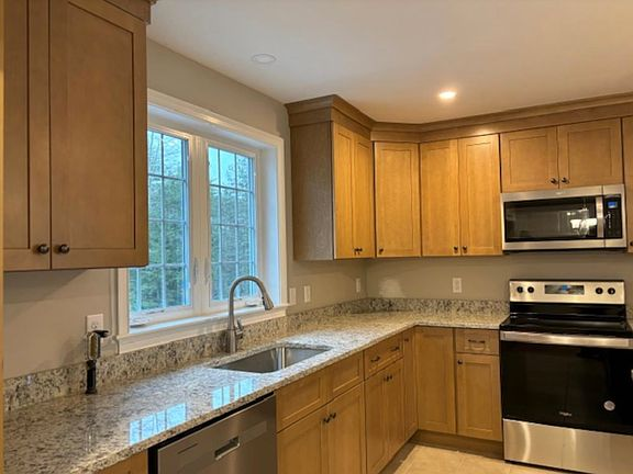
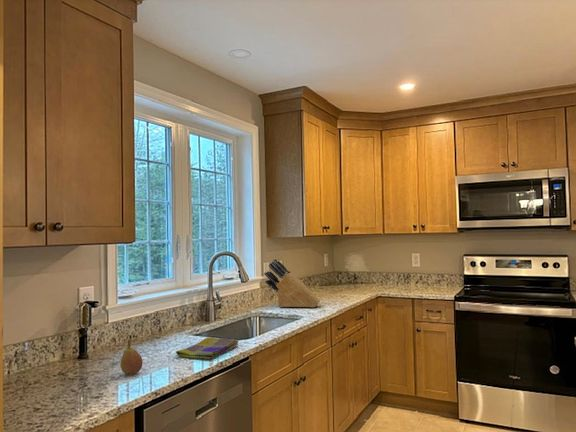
+ knife block [263,258,321,308]
+ dish towel [175,336,239,360]
+ fruit [119,339,143,375]
